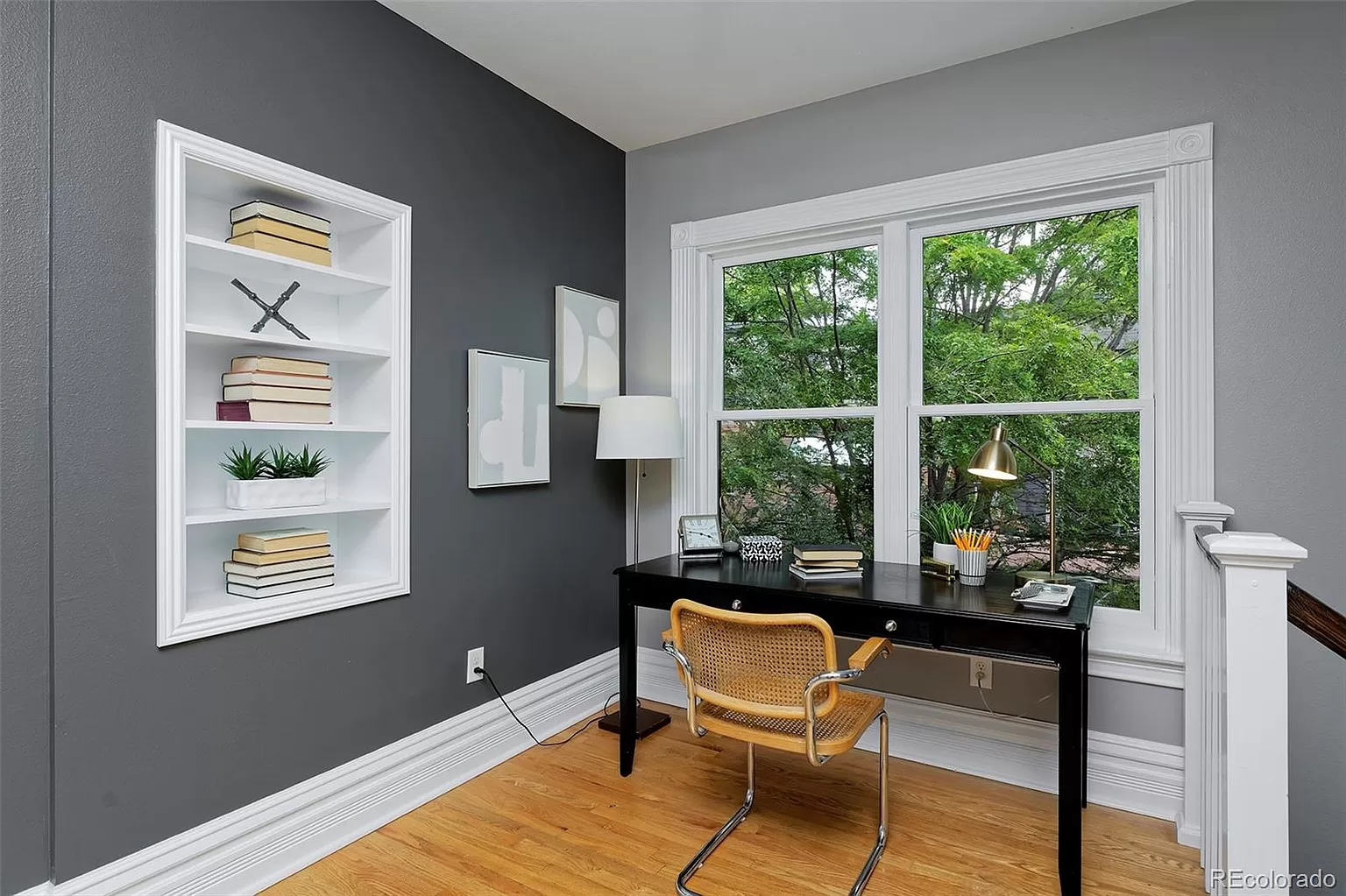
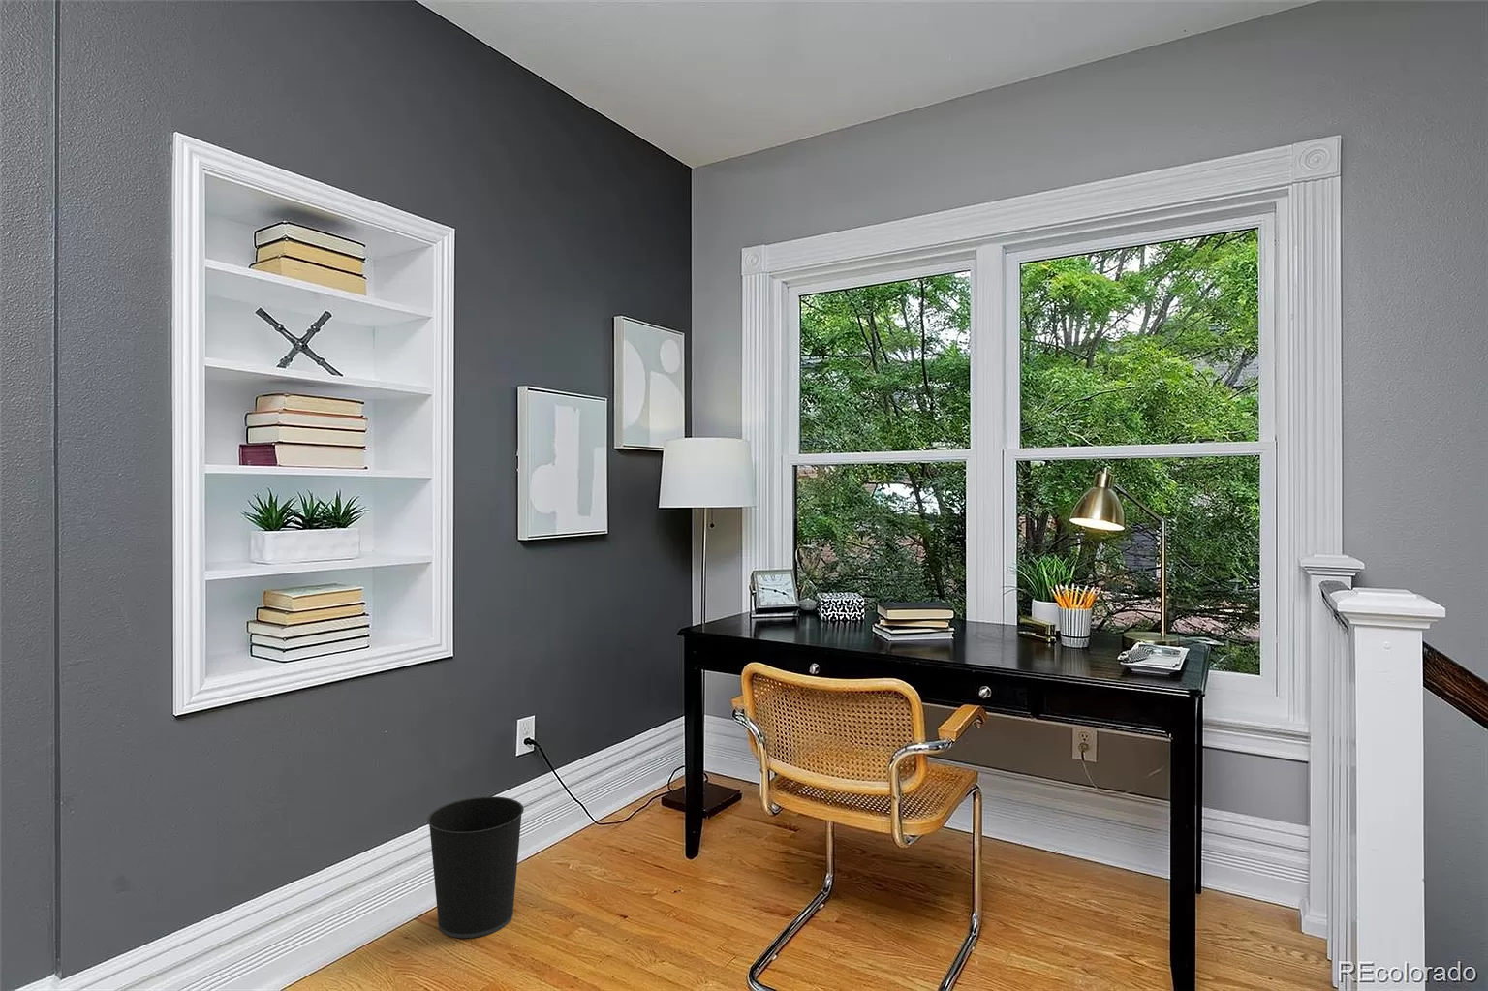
+ wastebasket [427,795,525,939]
